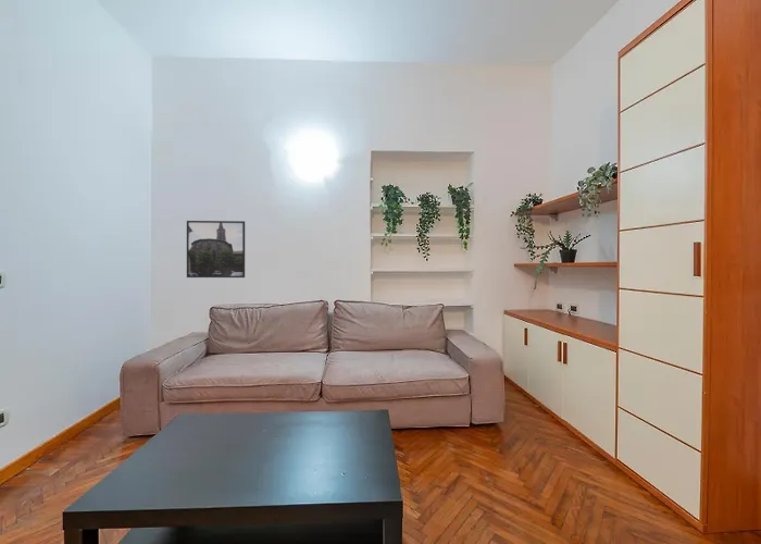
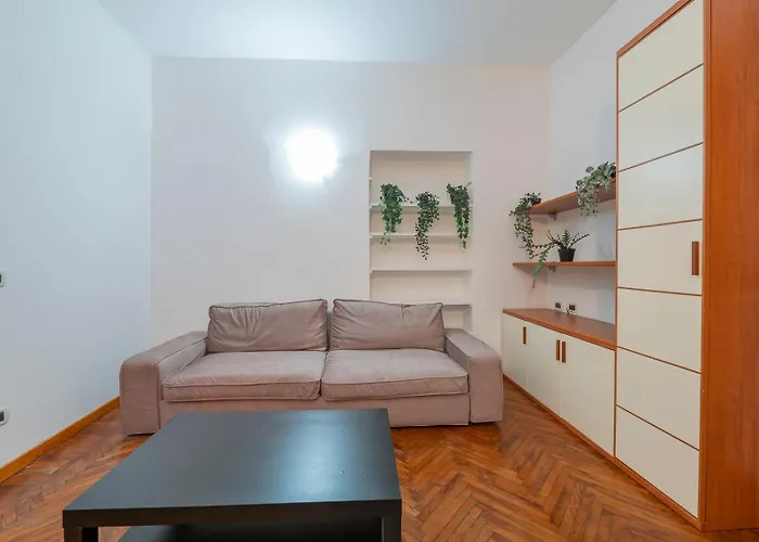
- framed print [186,220,246,279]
